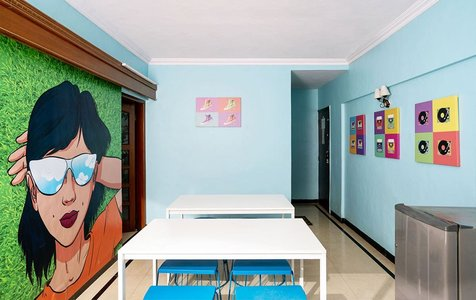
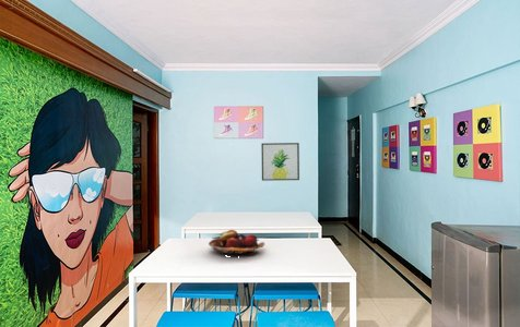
+ wall art [260,142,300,182]
+ fruit basket [208,229,265,258]
